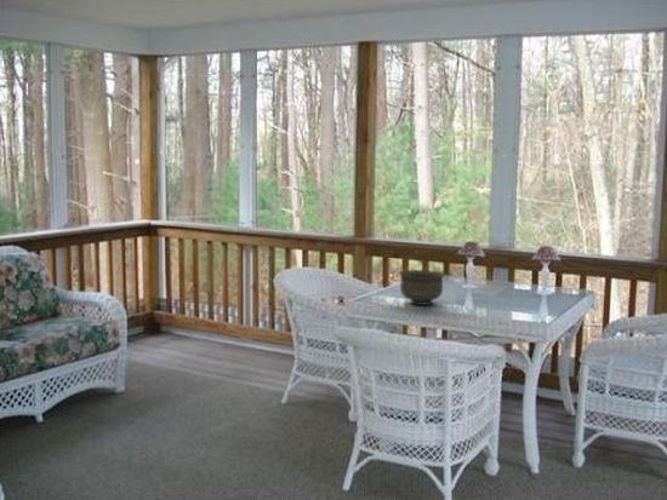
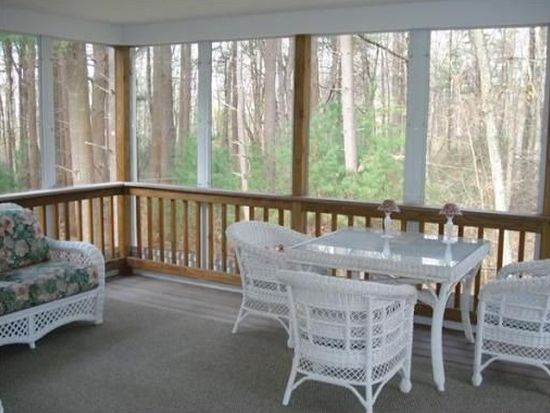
- bowl [397,269,447,306]
